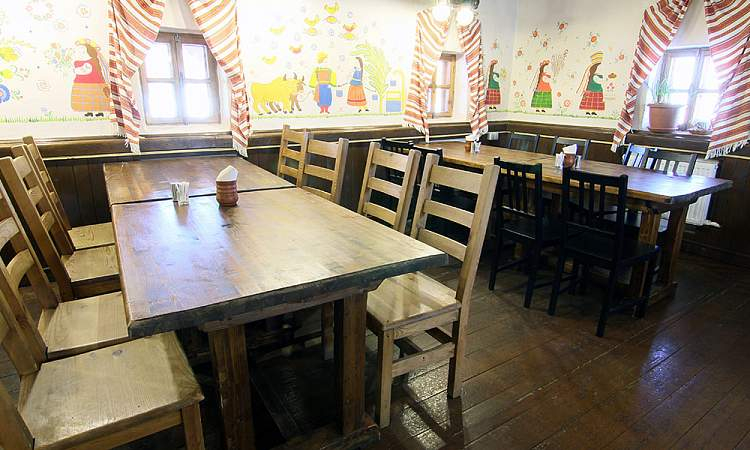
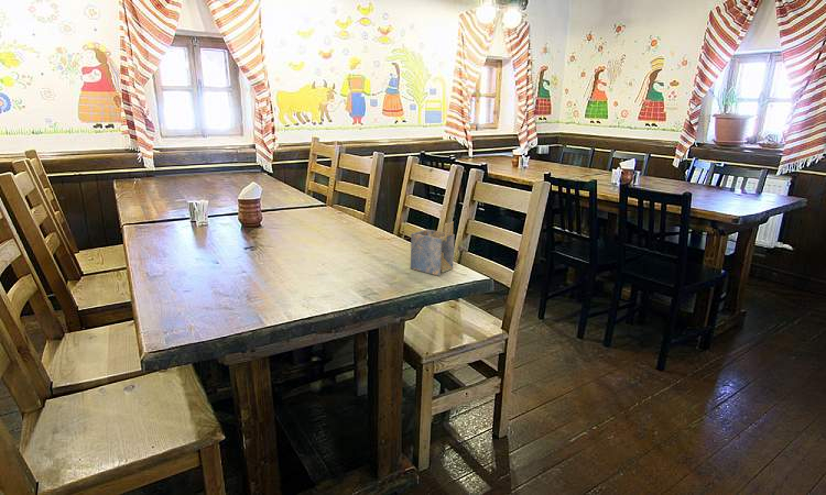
+ napkin holder [410,220,456,276]
